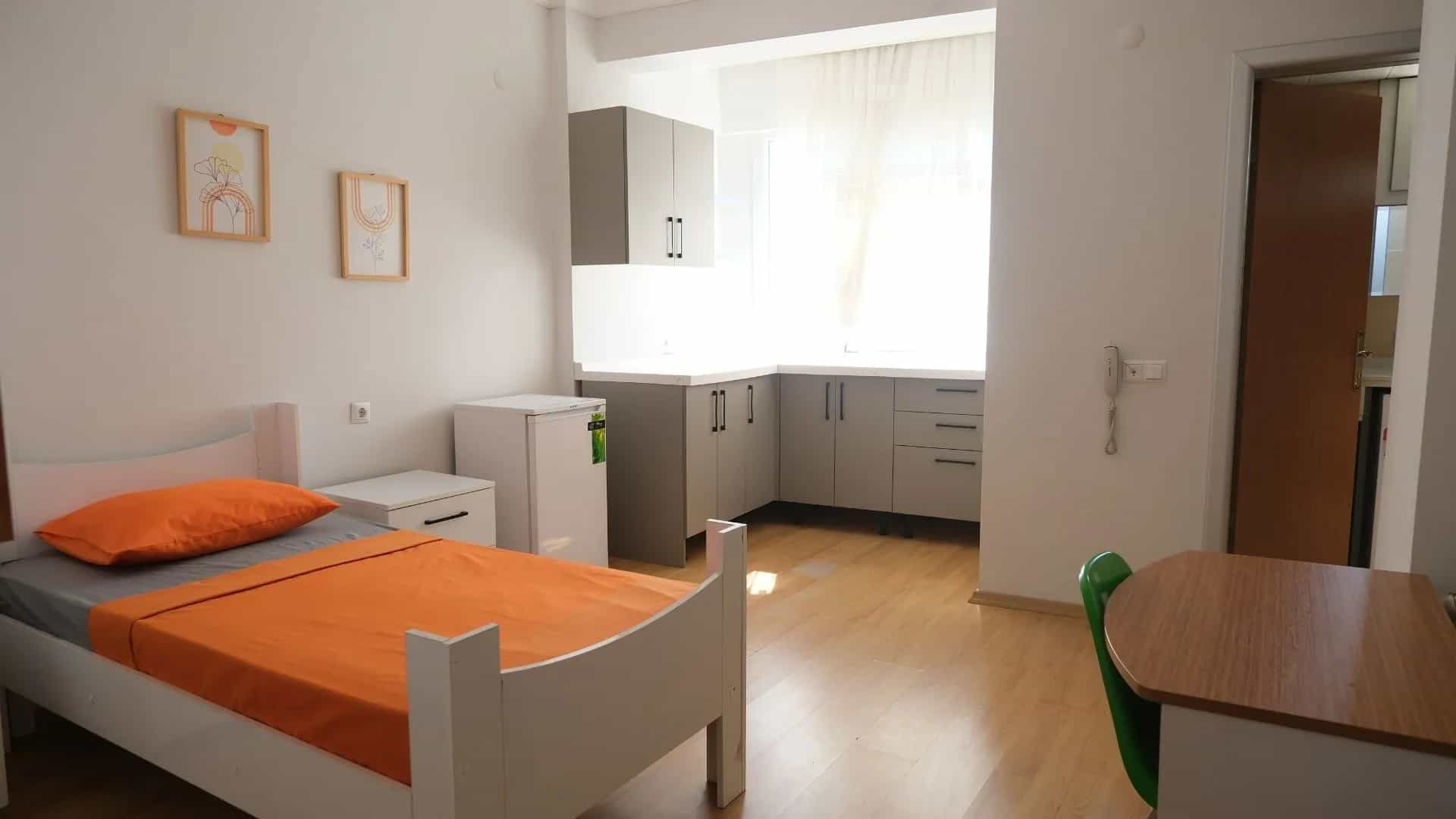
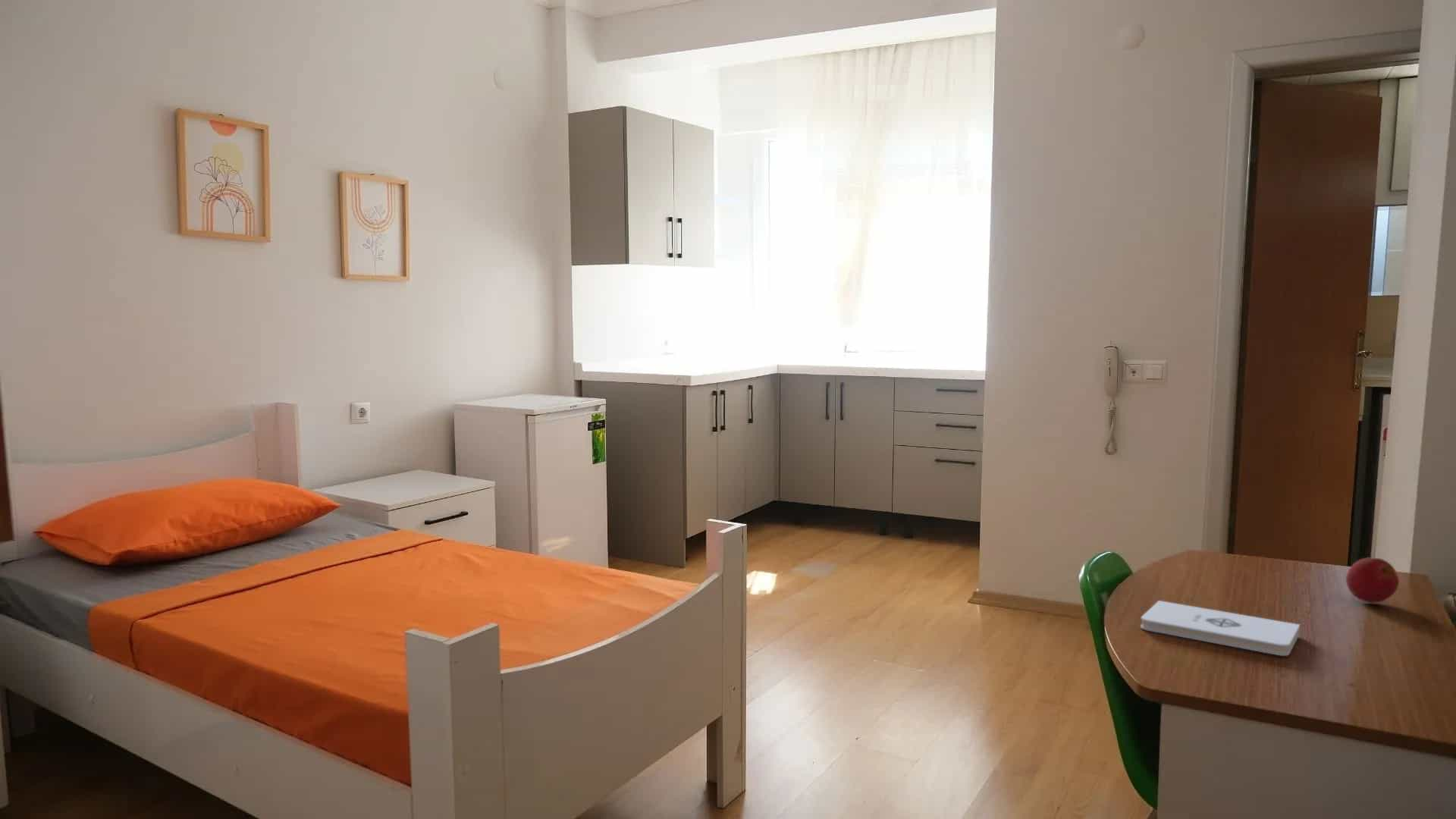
+ apple [1345,557,1400,604]
+ notepad [1140,600,1301,657]
